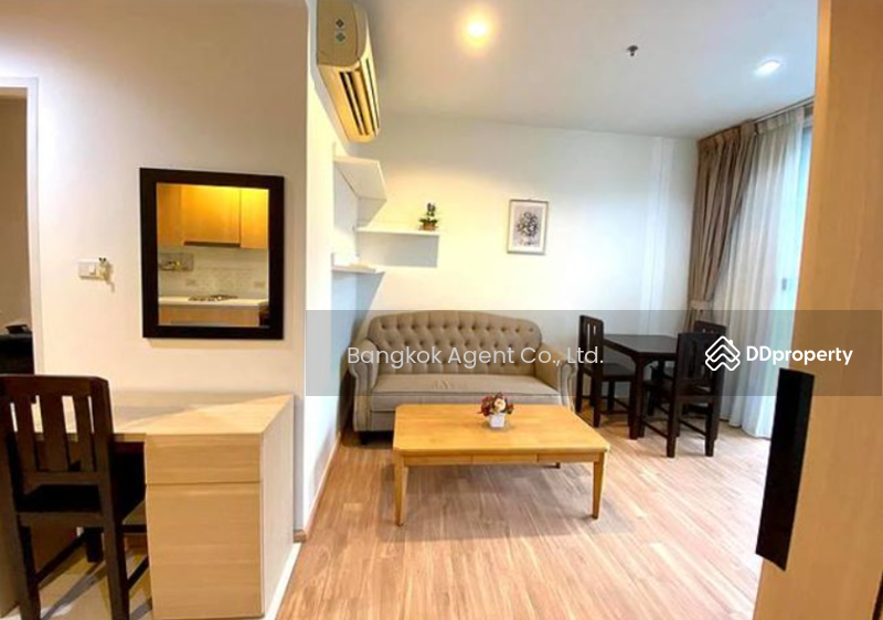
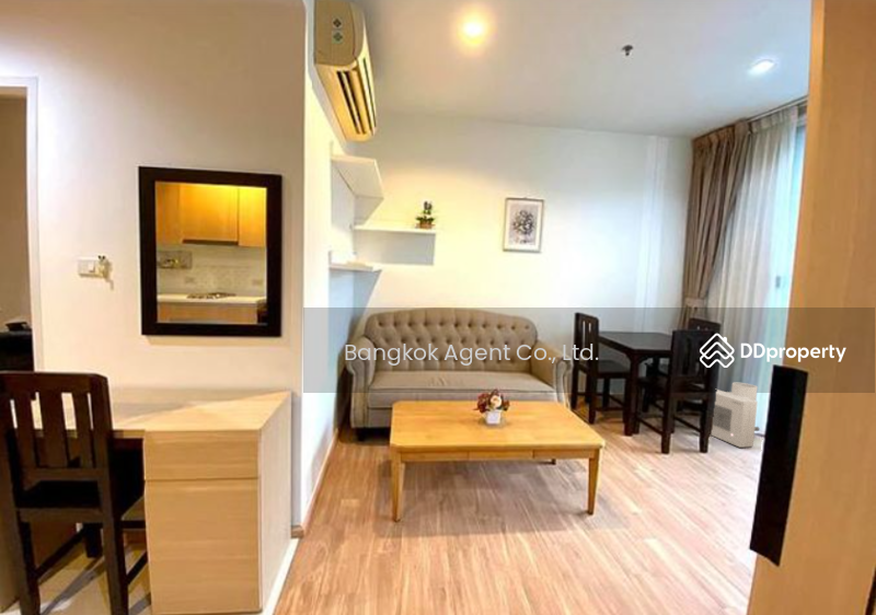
+ air purifier [710,382,761,449]
